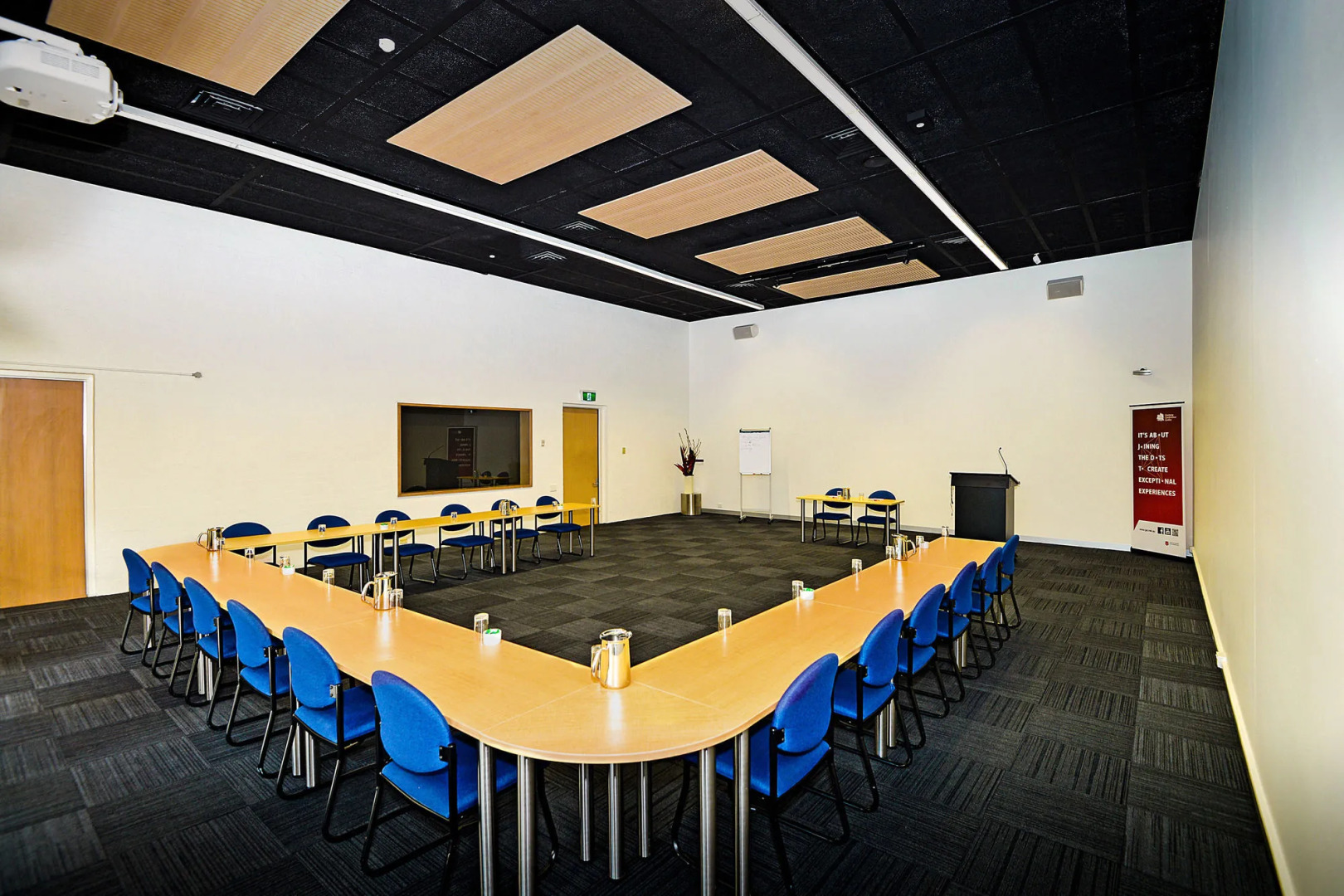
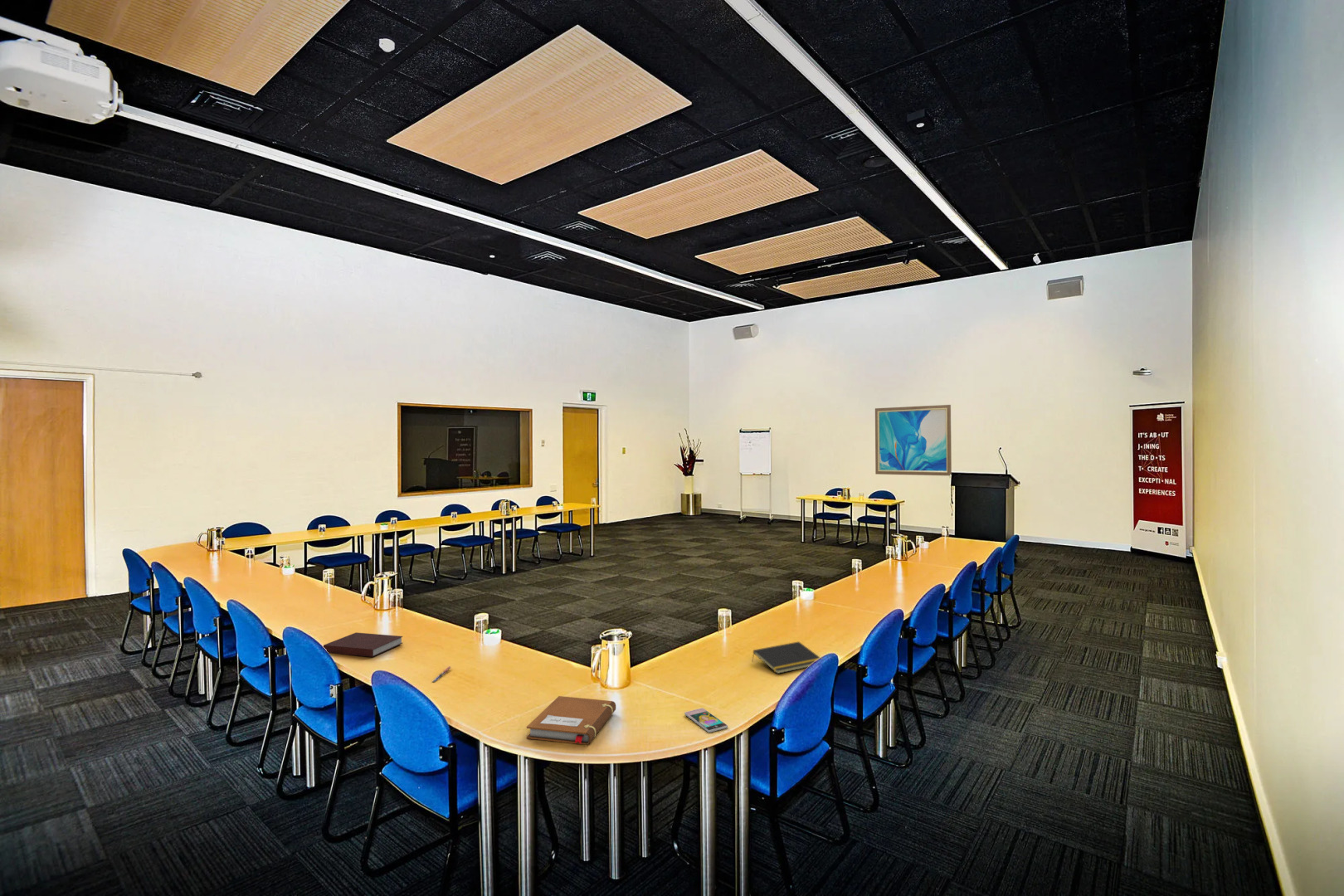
+ pen [431,665,452,683]
+ wall art [874,404,952,476]
+ notebook [526,695,616,745]
+ notepad [752,640,821,674]
+ smartphone [684,708,728,733]
+ notebook [324,632,403,658]
